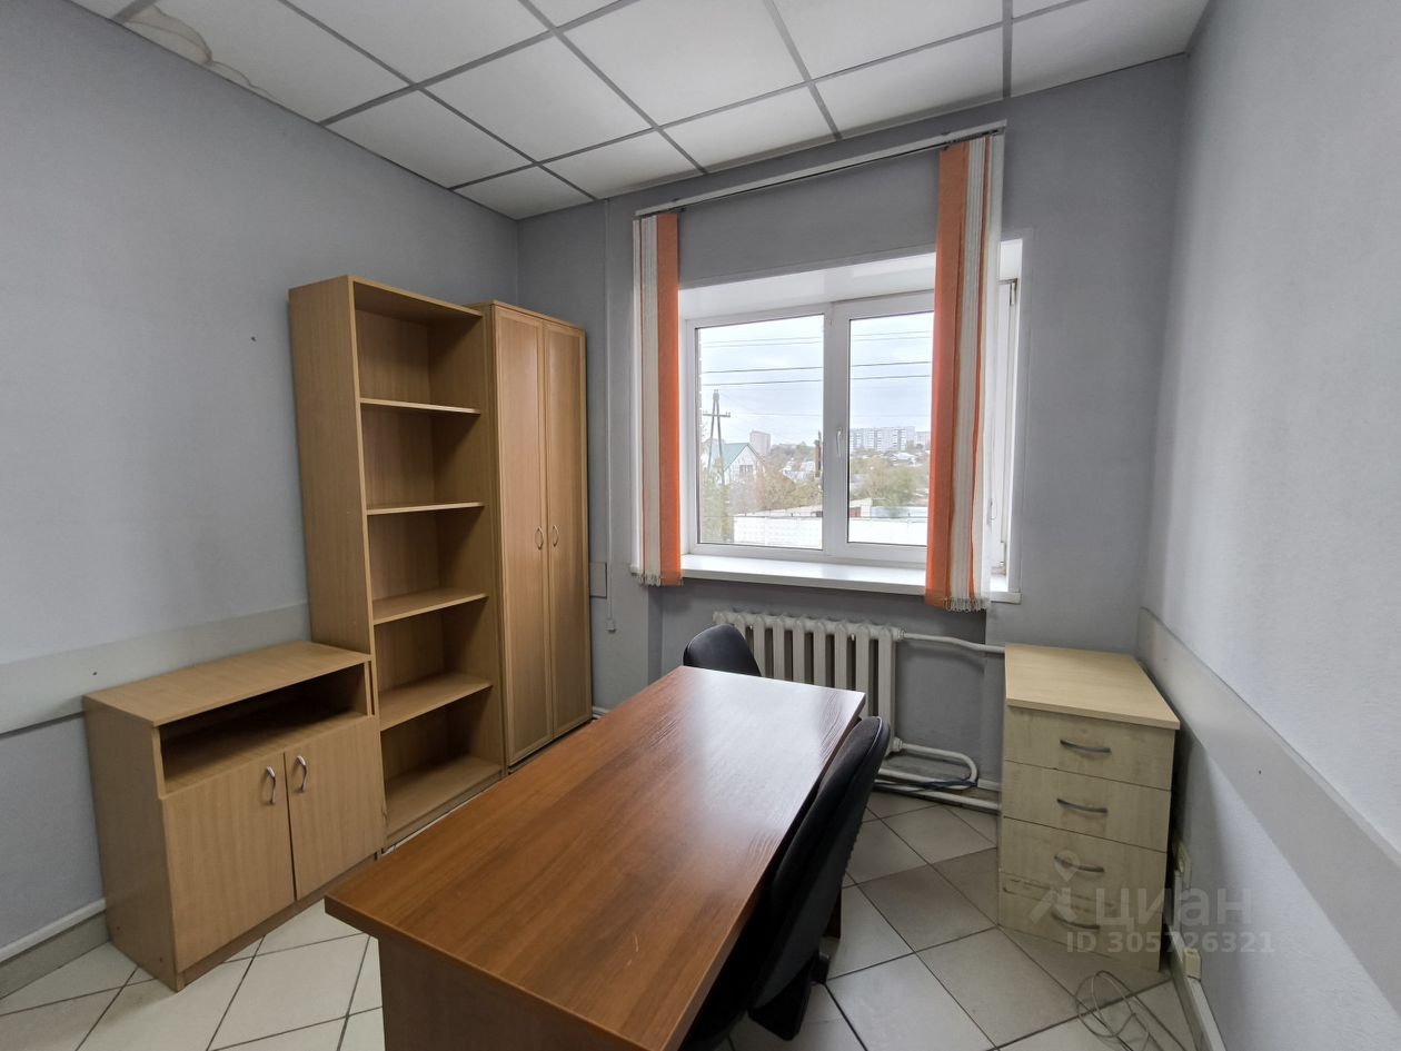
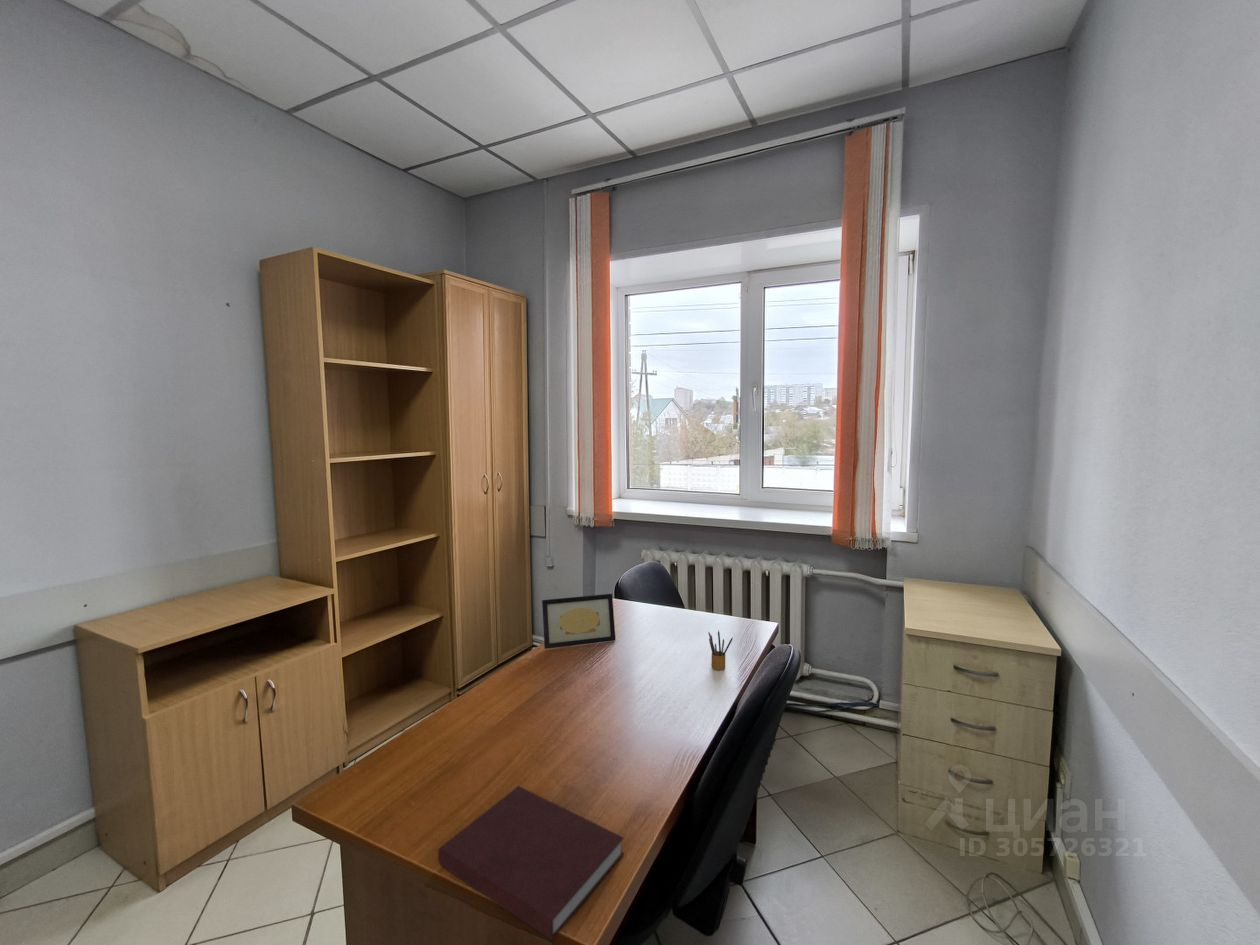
+ notebook [437,785,625,941]
+ picture frame [541,593,617,650]
+ pencil box [708,629,734,671]
